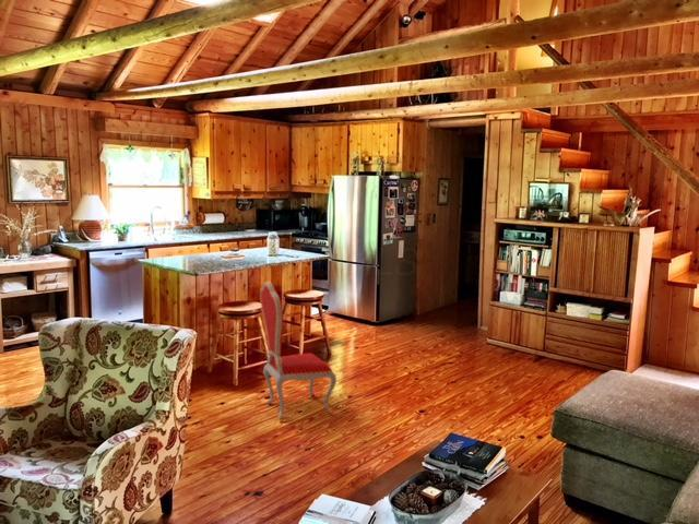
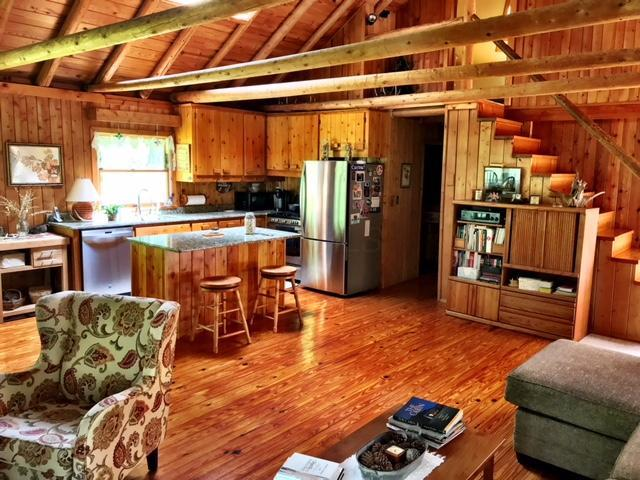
- dining chair [259,281,337,419]
